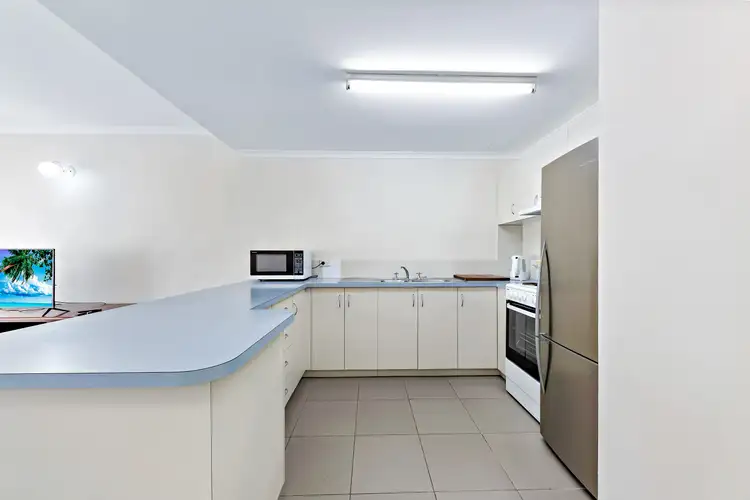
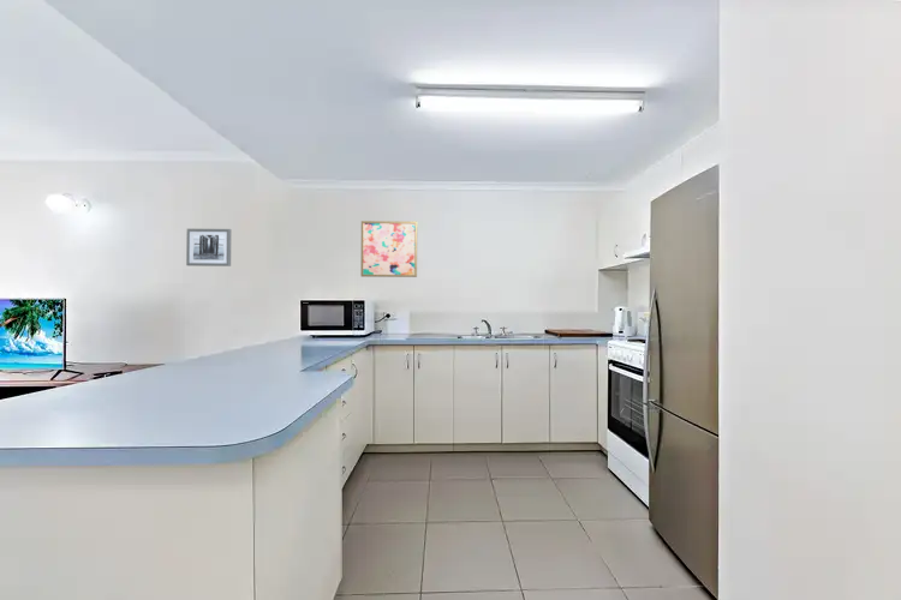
+ wall art [359,220,418,278]
+ wall art [185,228,232,268]
